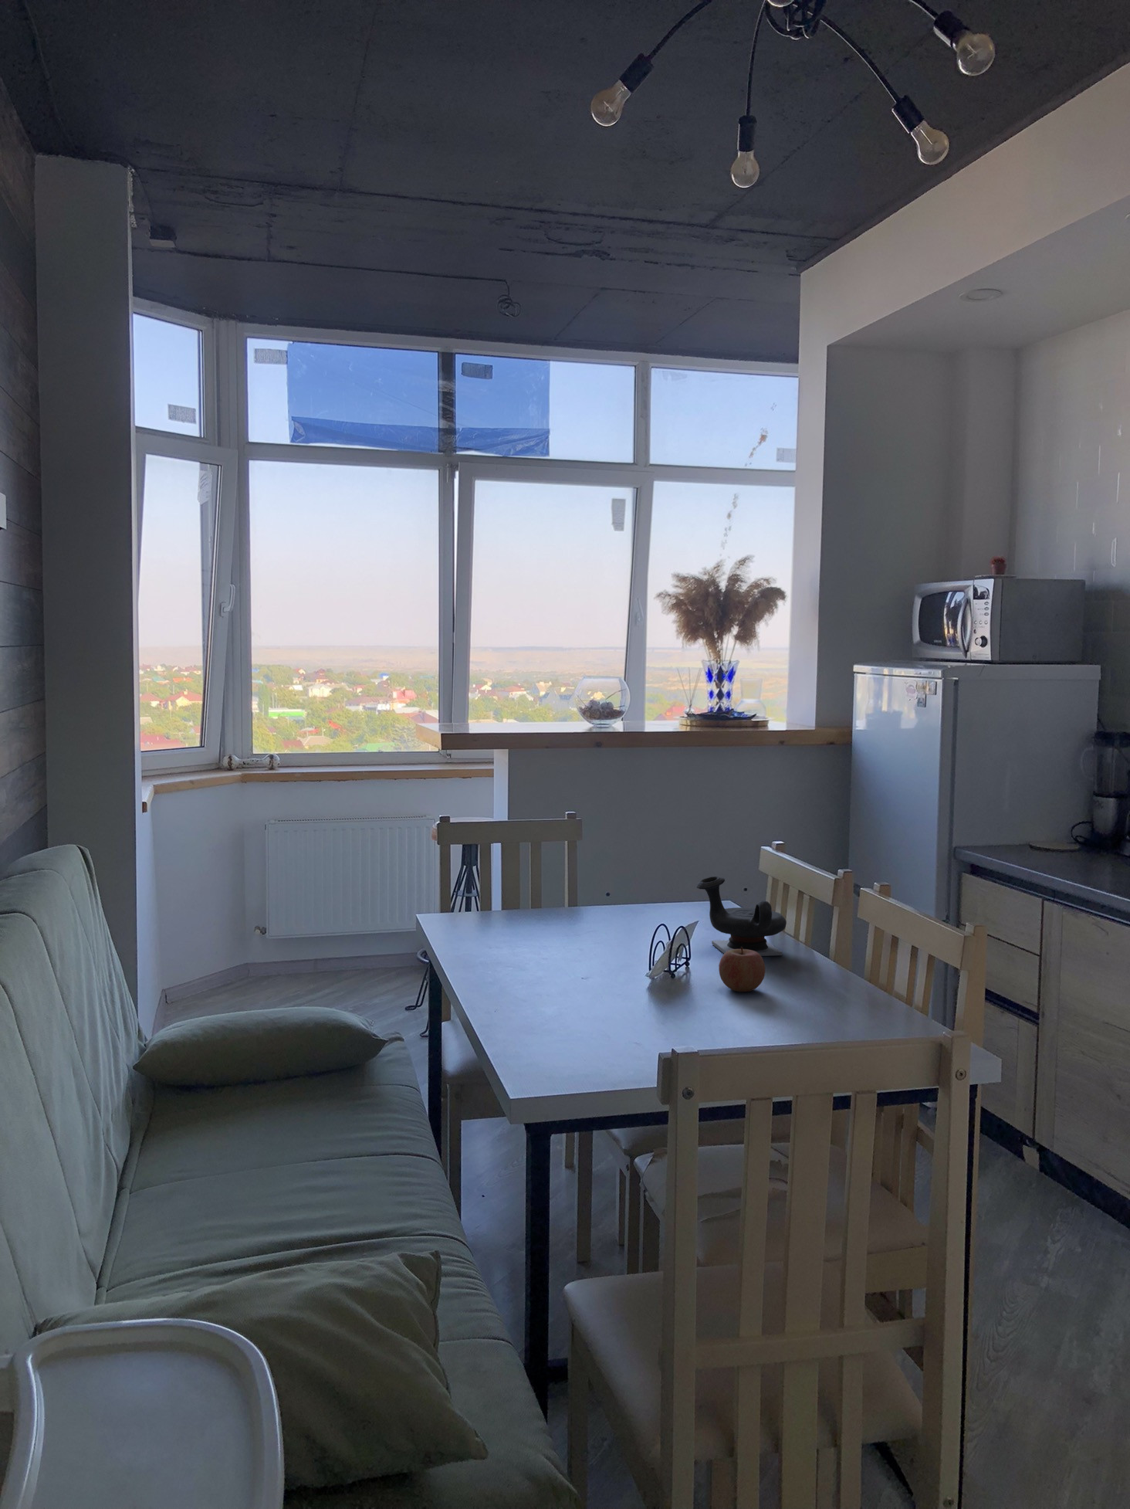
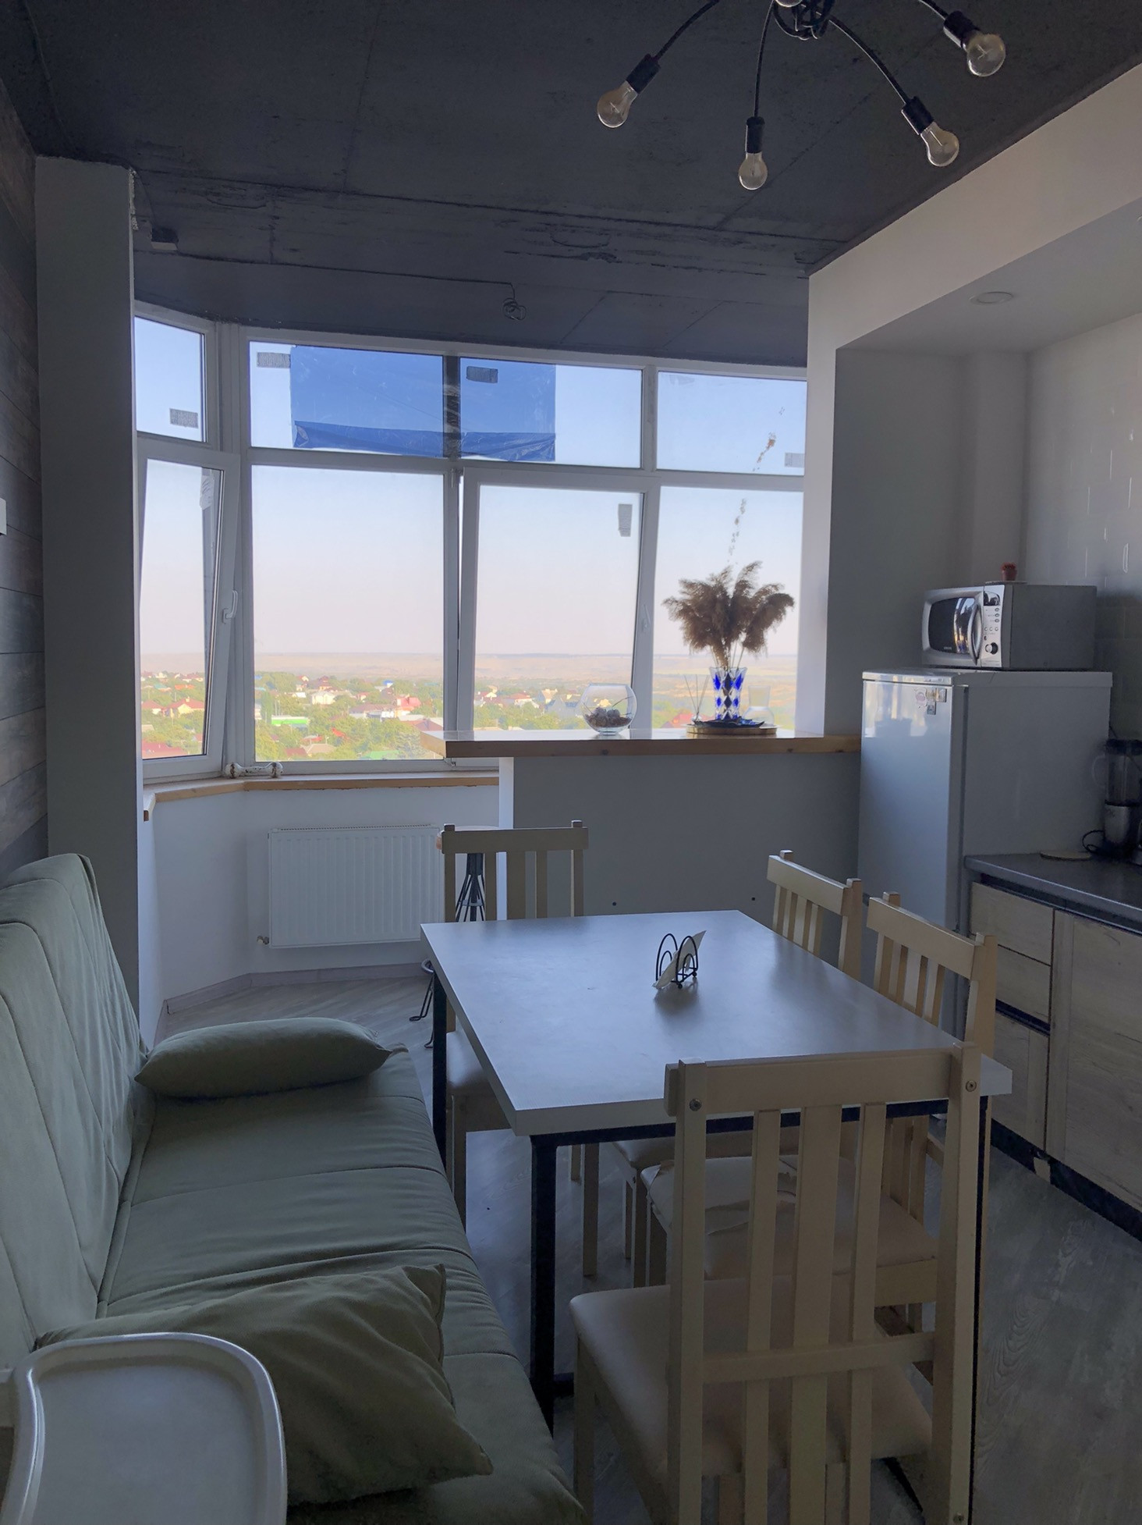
- apple [718,946,766,993]
- teapot [696,876,787,957]
